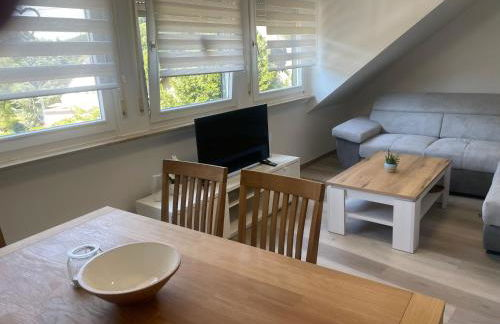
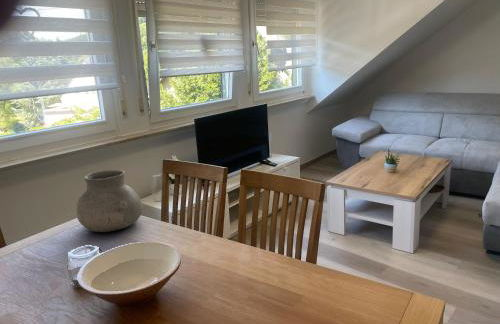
+ vase [76,169,144,233]
